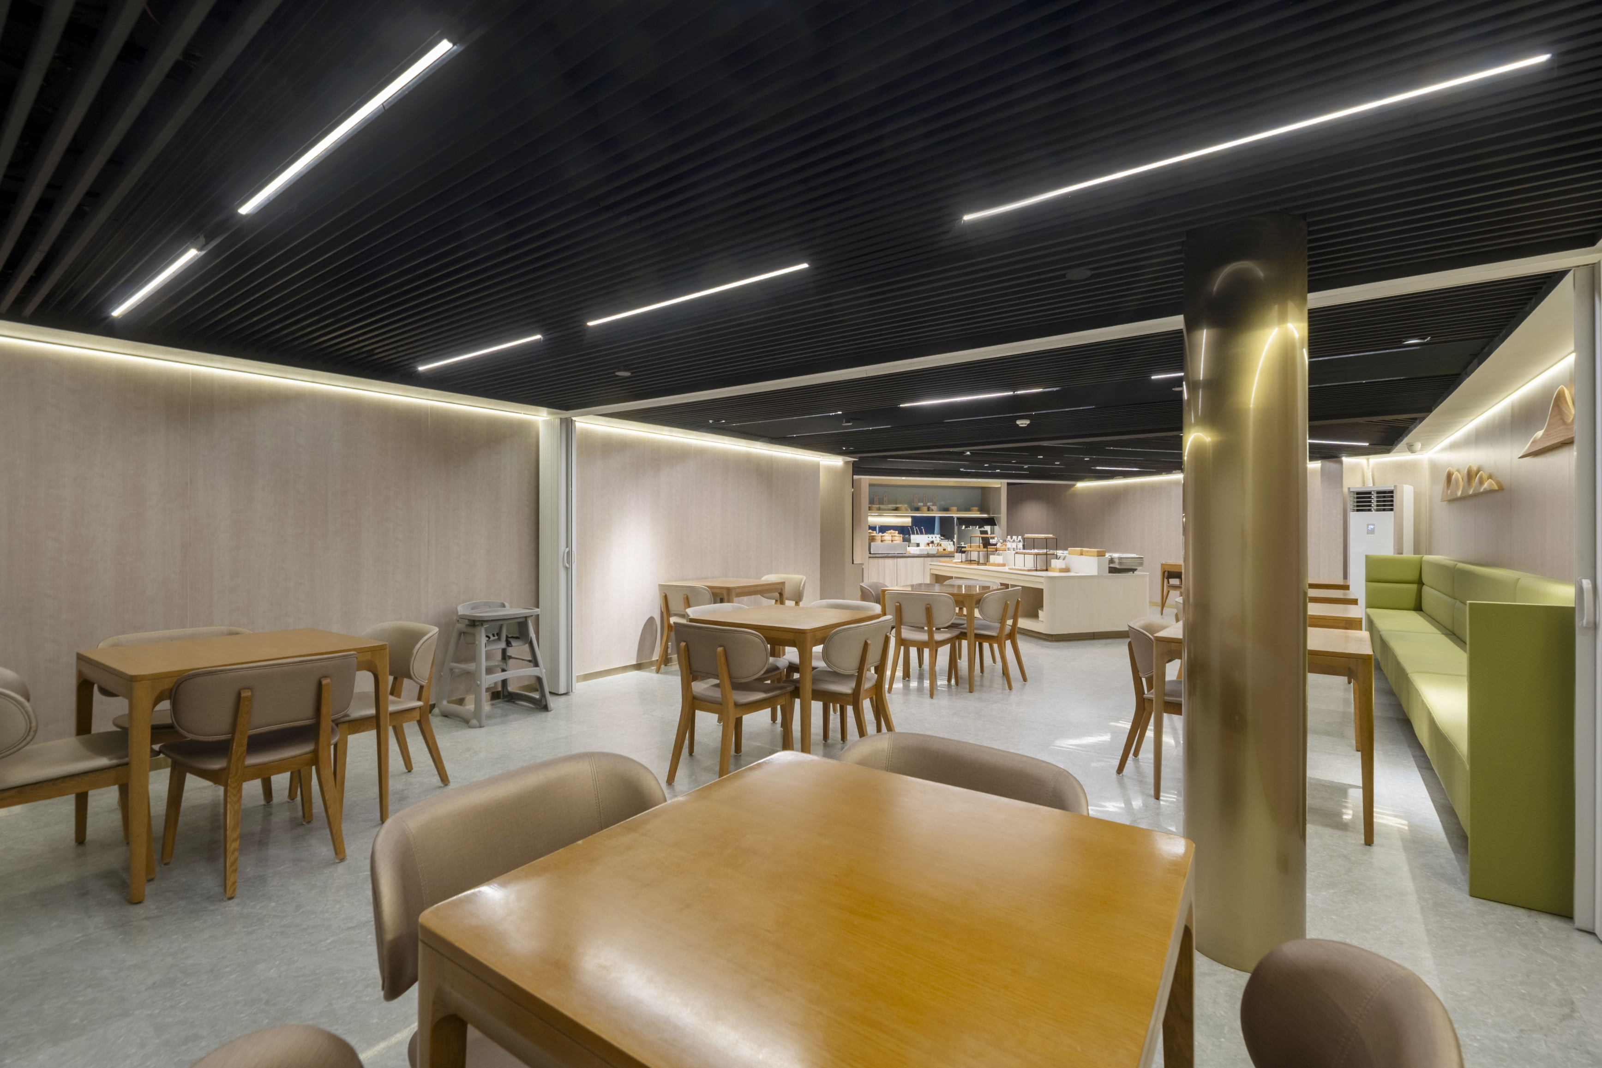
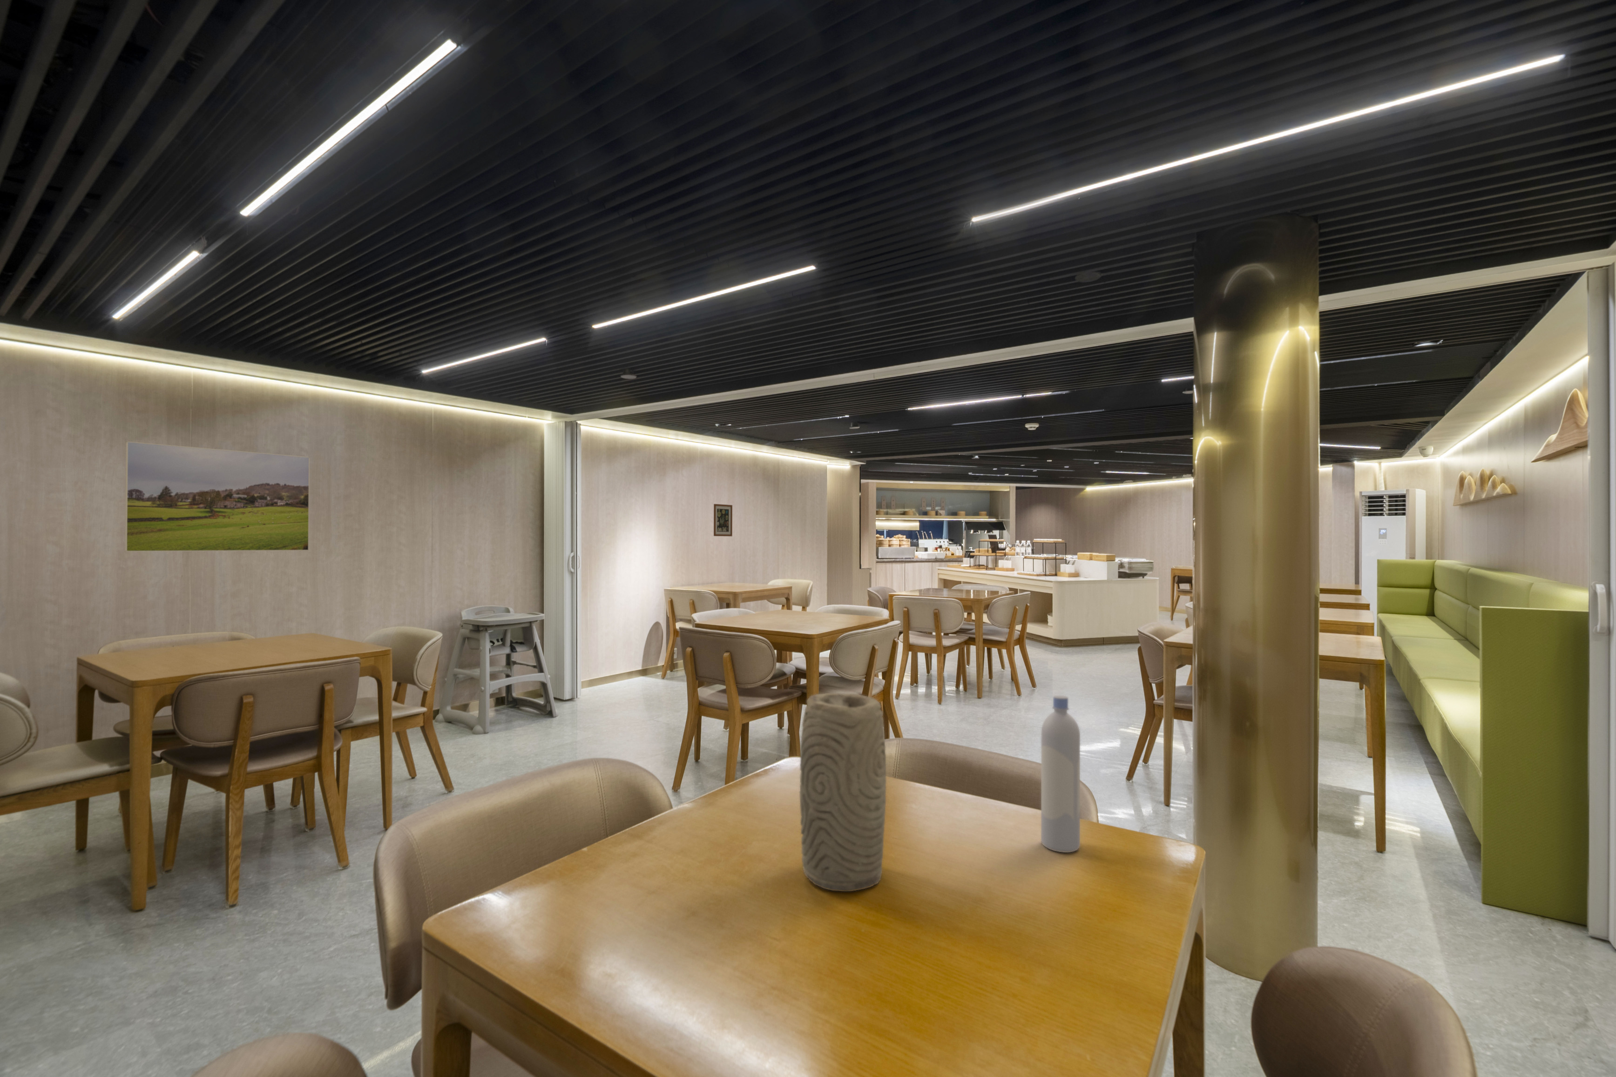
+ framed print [124,441,310,552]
+ vase [798,692,887,892]
+ wall art [713,504,732,536]
+ bottle [1040,695,1081,853]
